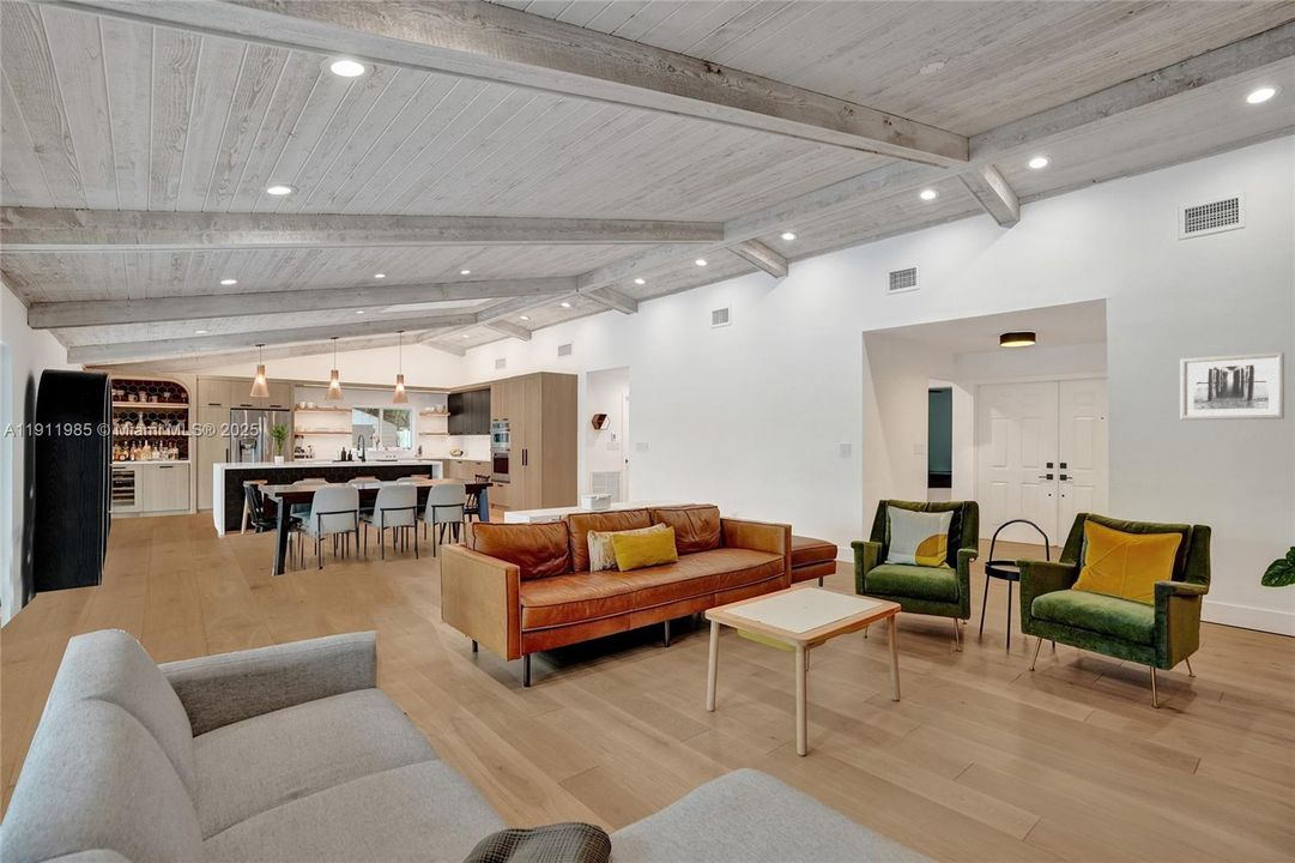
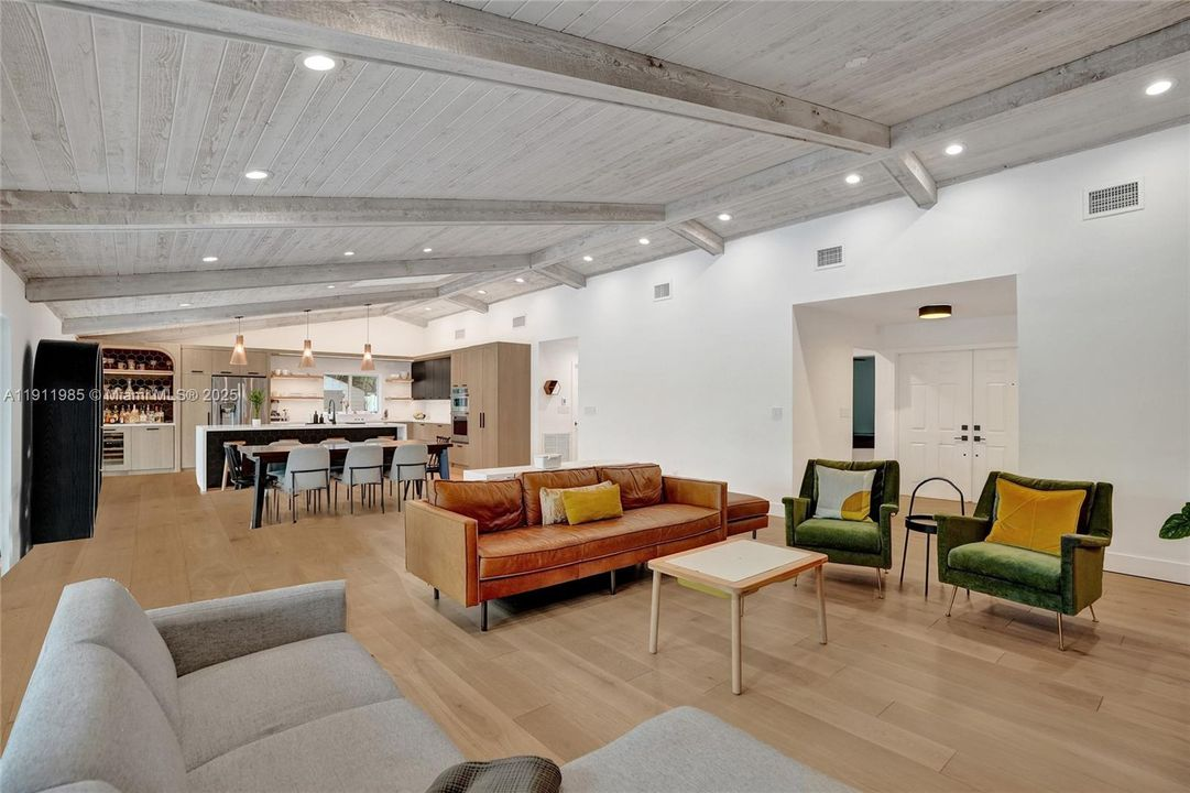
- wall art [1179,351,1285,421]
